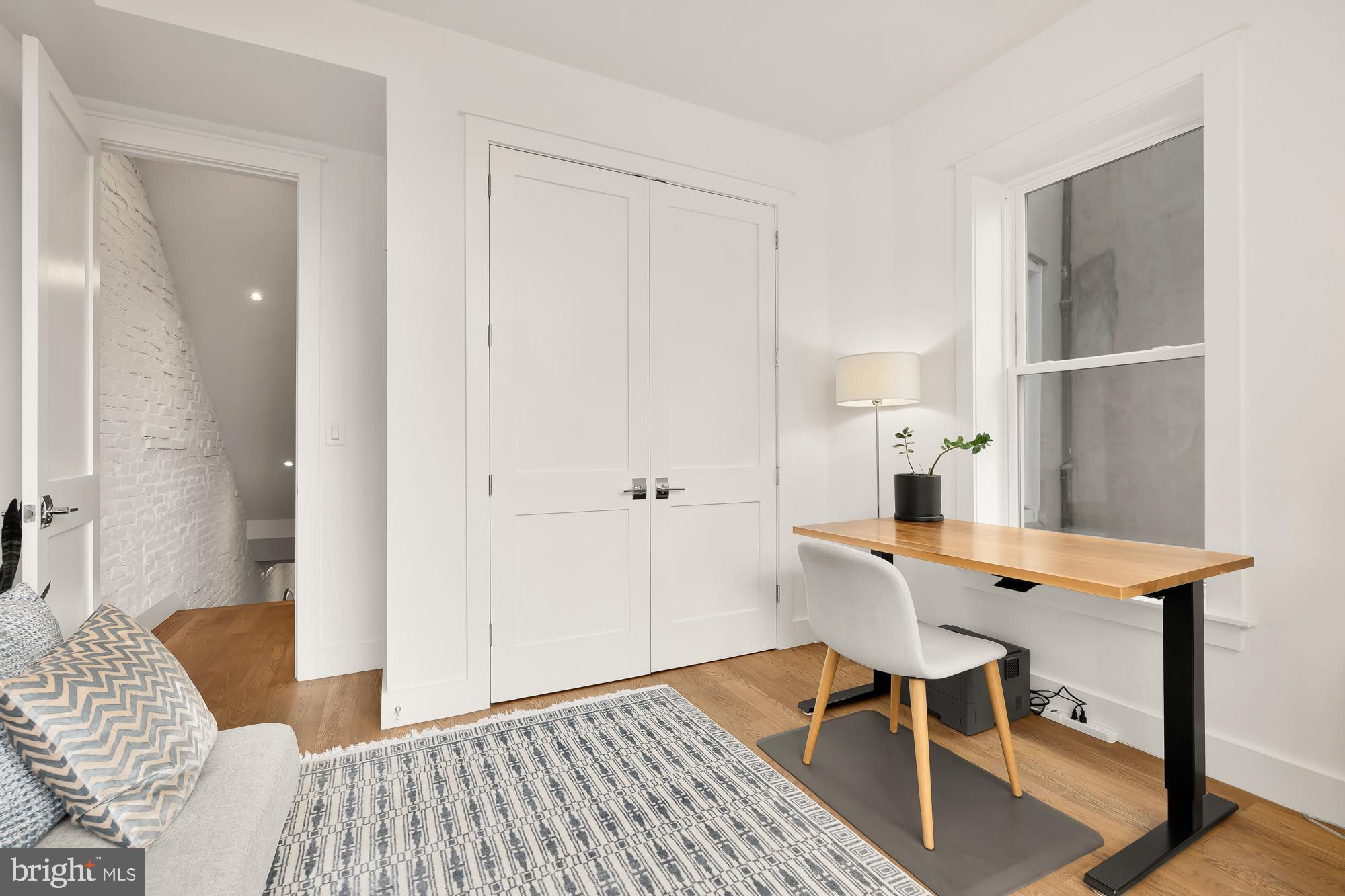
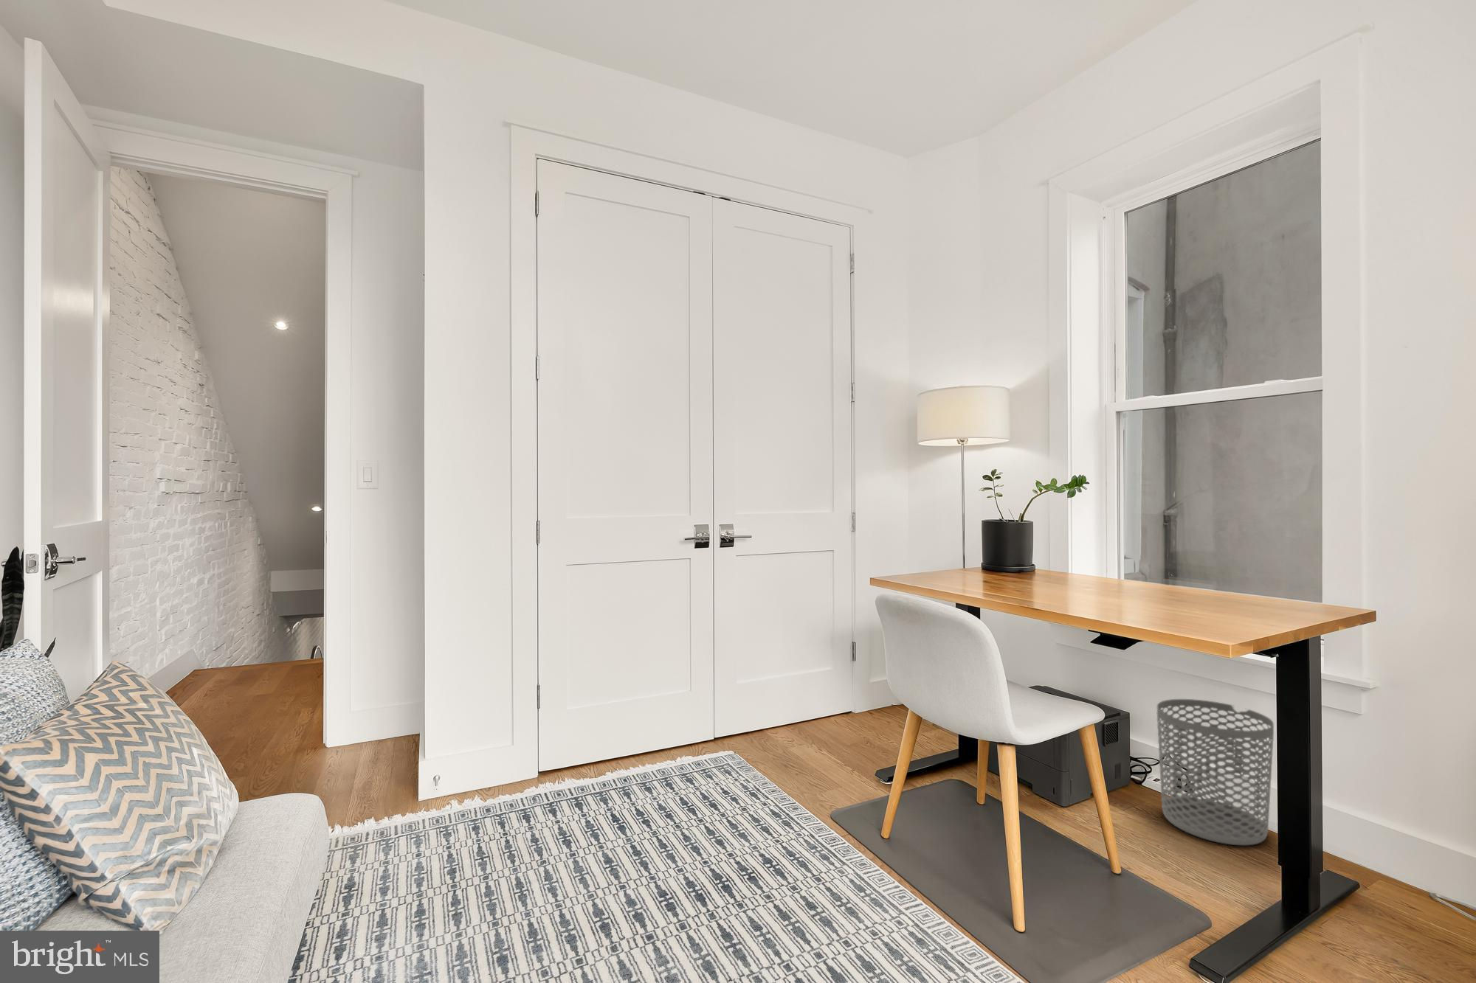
+ waste bin [1157,699,1274,846]
